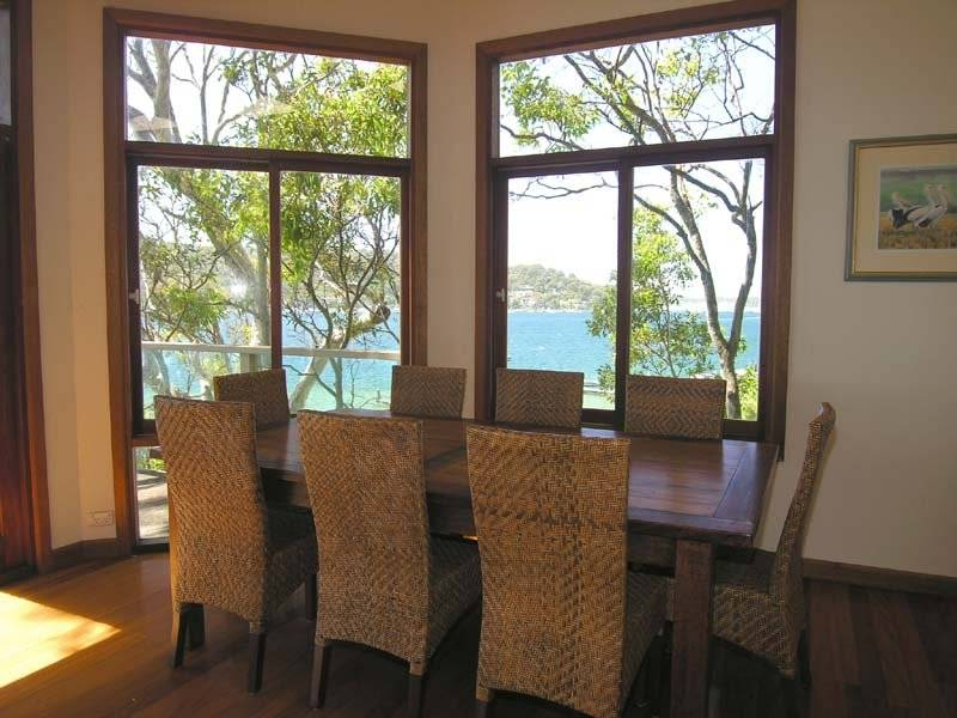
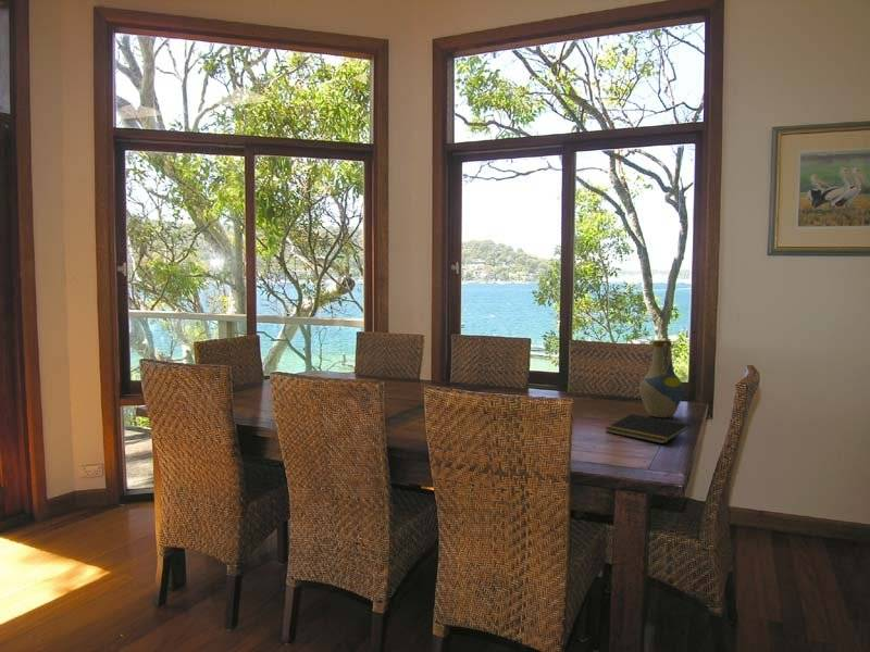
+ vase [638,339,684,418]
+ notepad [605,413,691,444]
